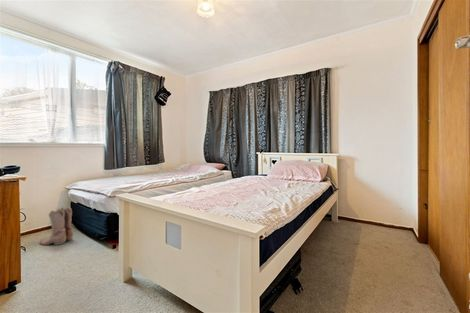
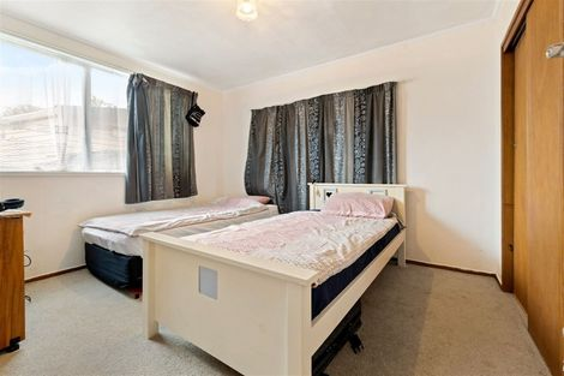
- boots [38,206,74,246]
